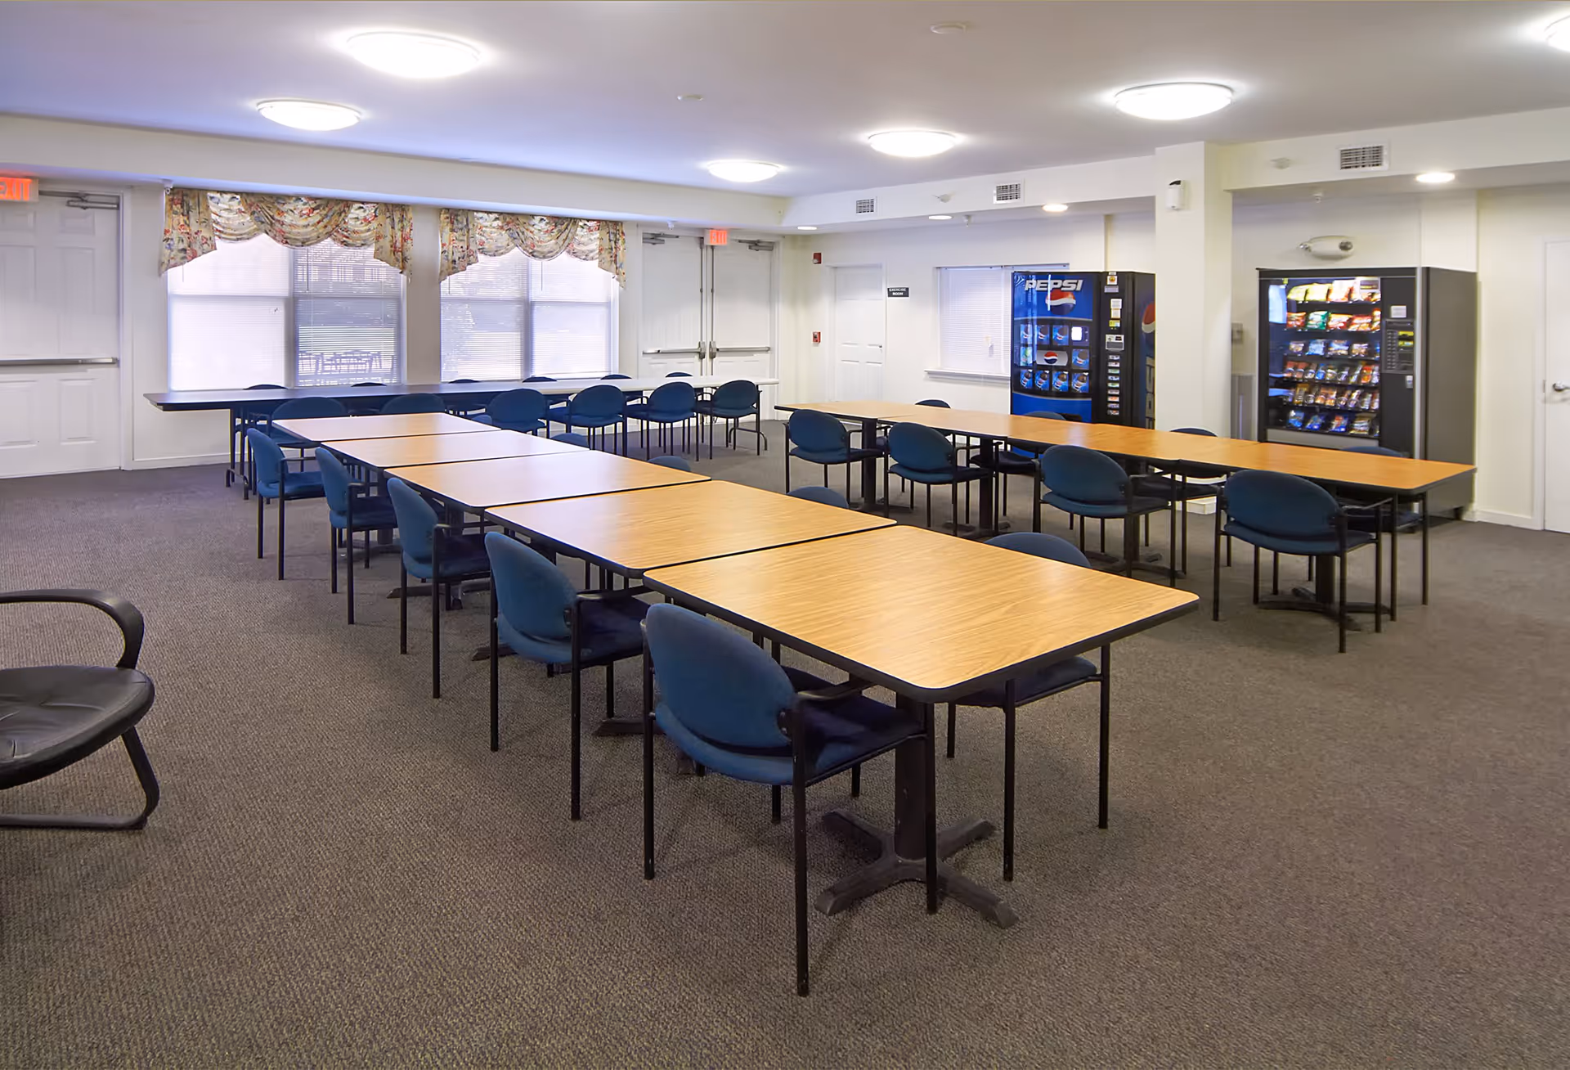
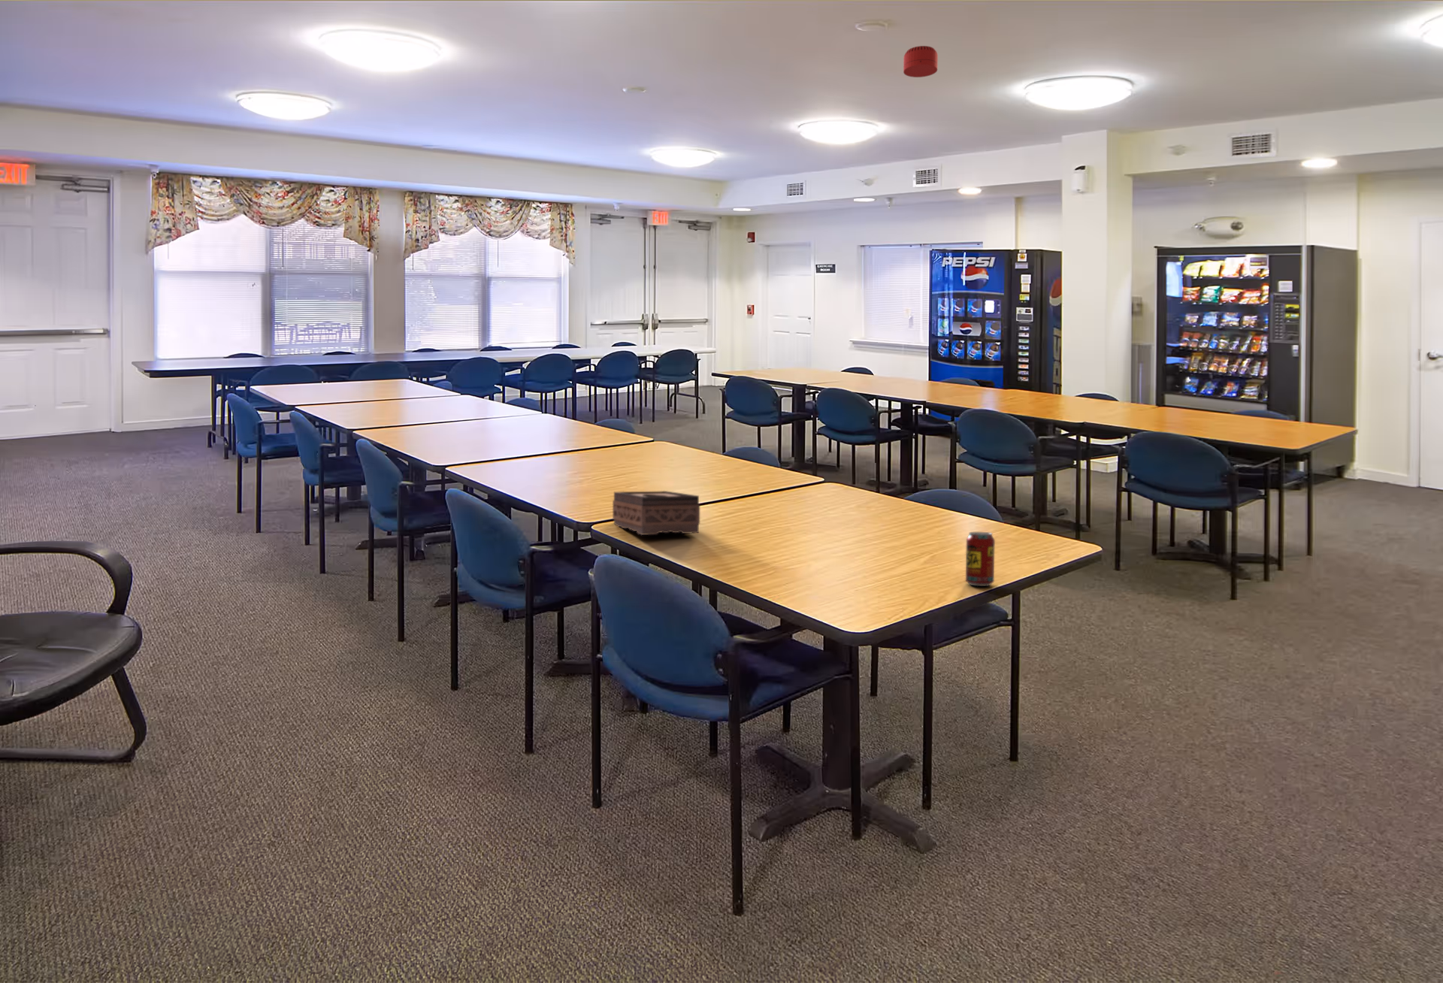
+ tissue box [612,490,701,536]
+ beverage can [965,531,996,587]
+ smoke detector [902,45,939,78]
